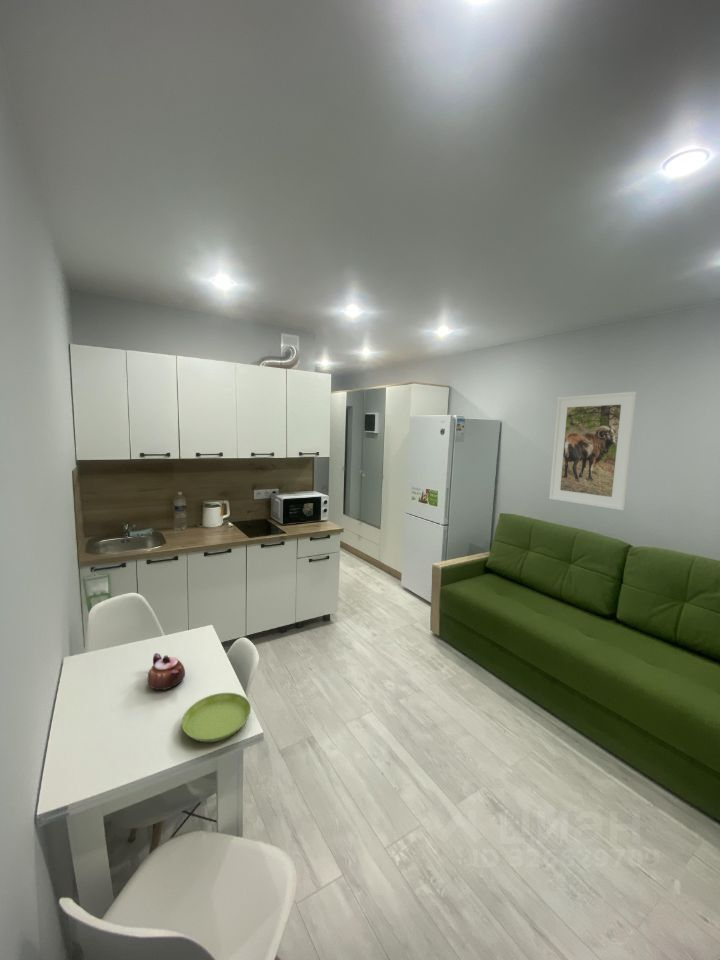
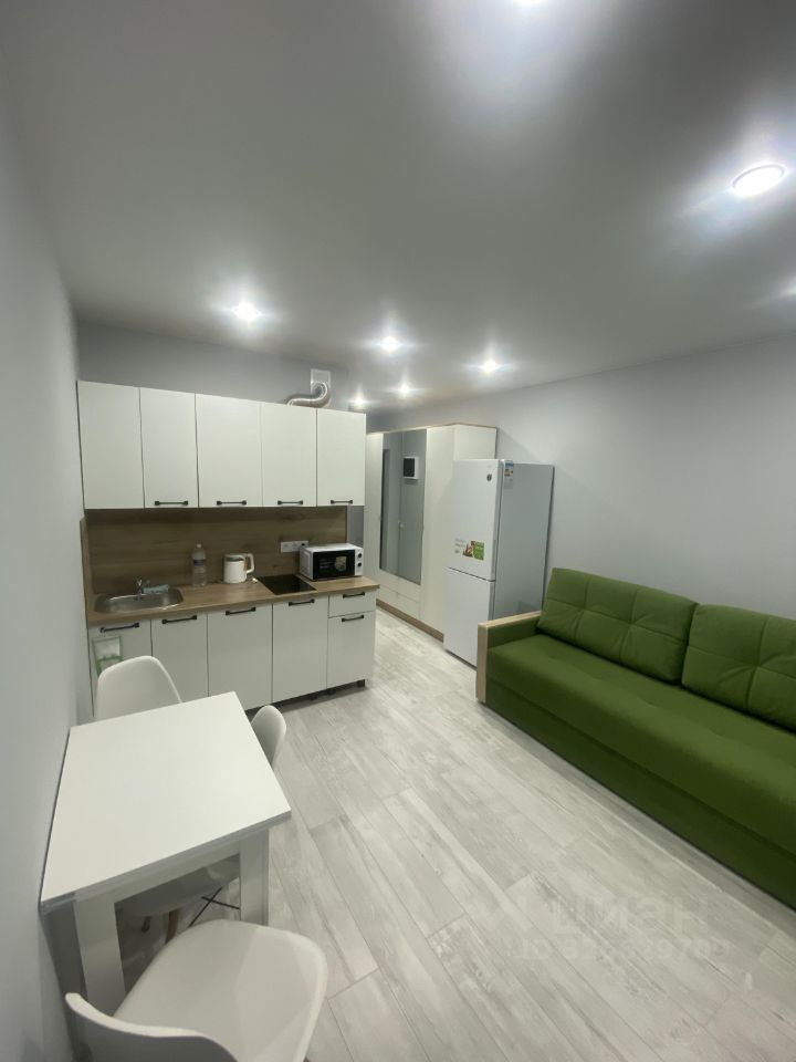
- saucer [181,692,252,743]
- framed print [548,391,638,511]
- teapot [147,652,186,691]
